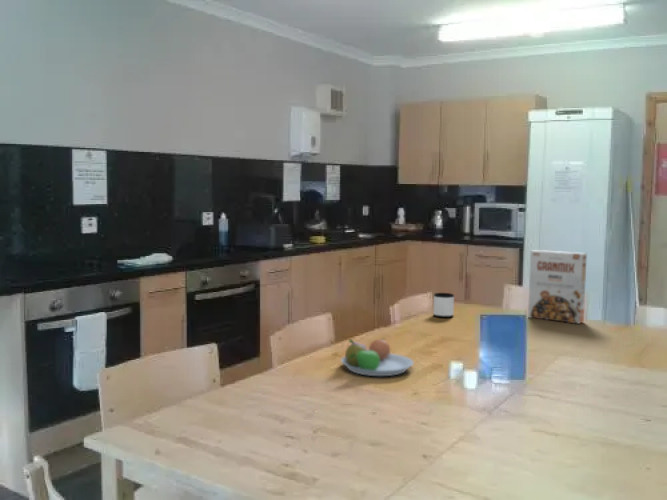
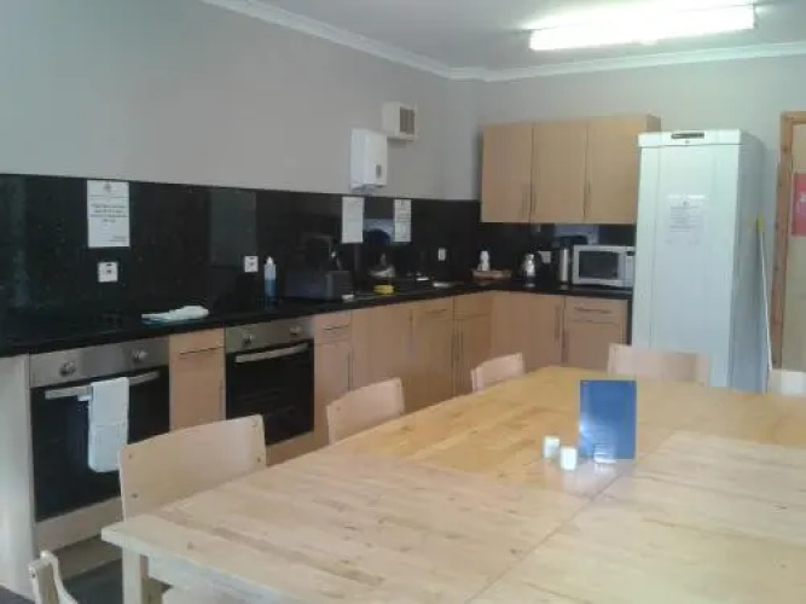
- fruit bowl [340,337,415,377]
- cereal box [527,249,588,325]
- mug [433,292,455,319]
